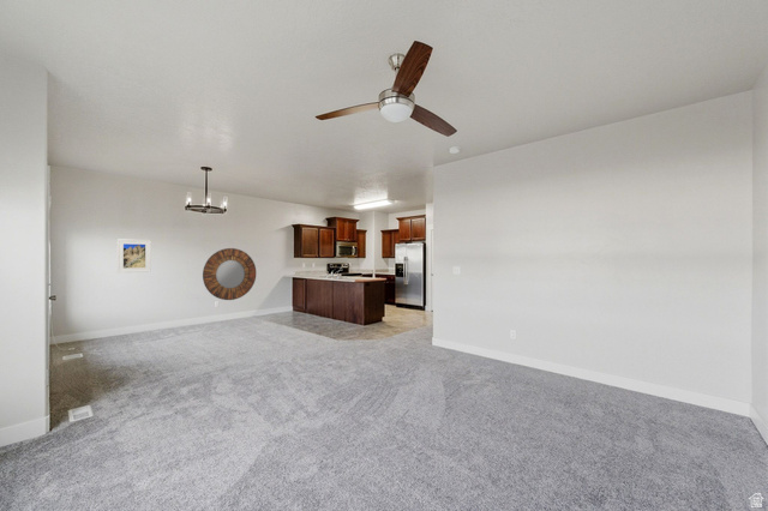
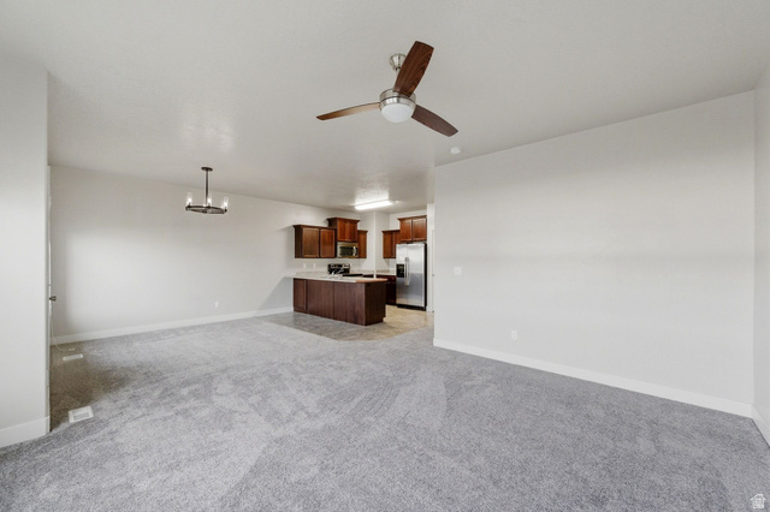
- home mirror [202,247,257,301]
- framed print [116,239,152,273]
